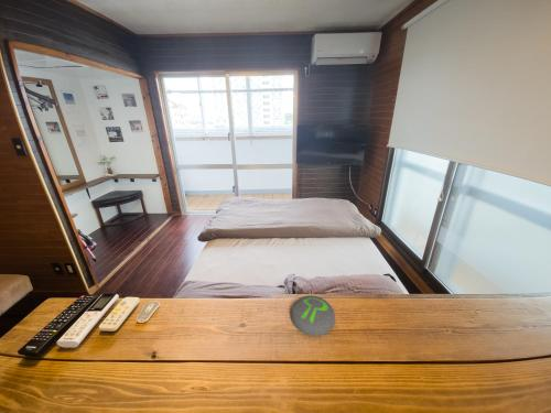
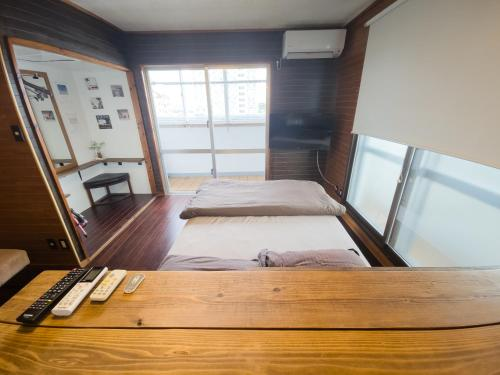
- coaster [290,295,336,337]
